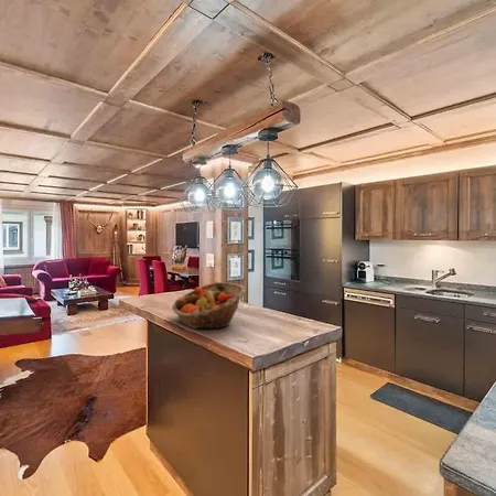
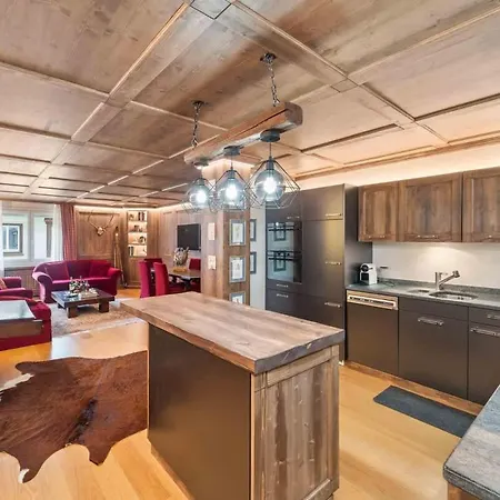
- fruit basket [171,281,247,330]
